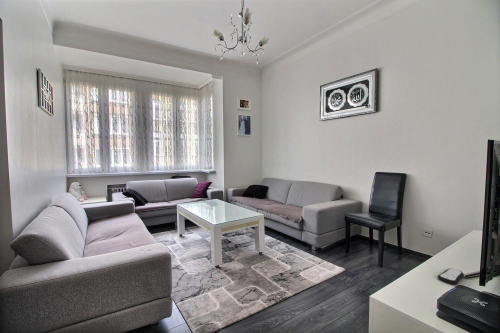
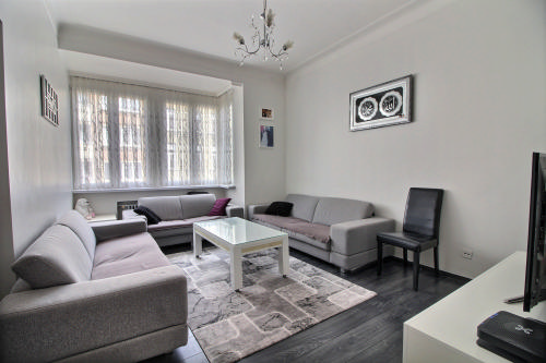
- remote control [437,268,465,285]
